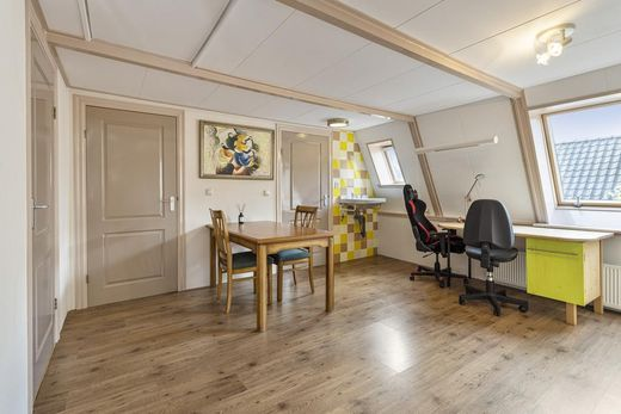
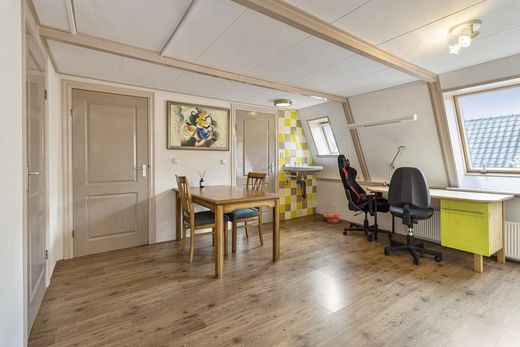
+ basket [322,202,343,223]
